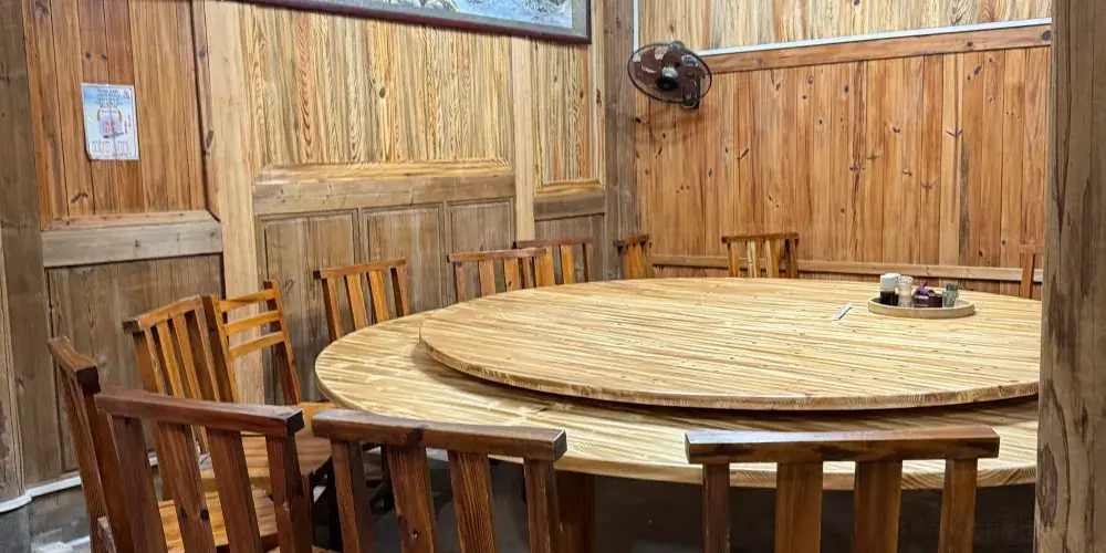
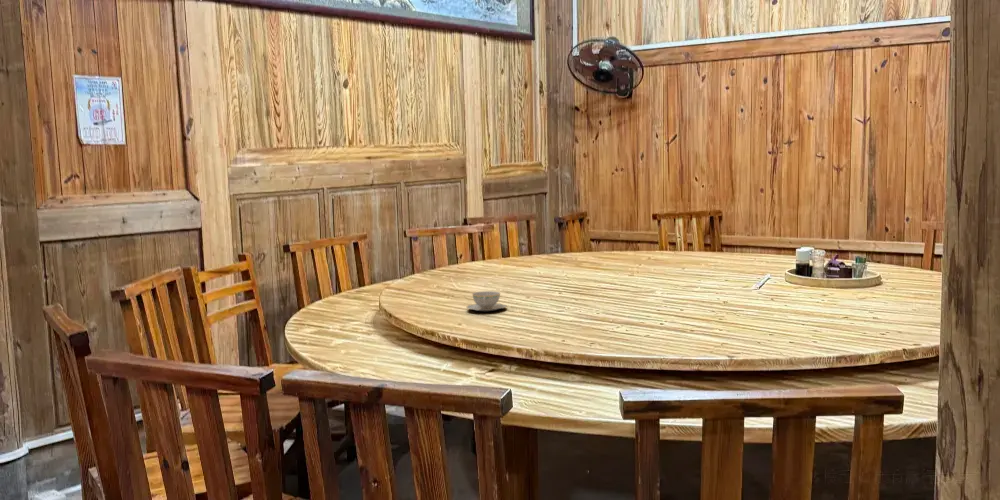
+ chinaware [466,290,507,312]
